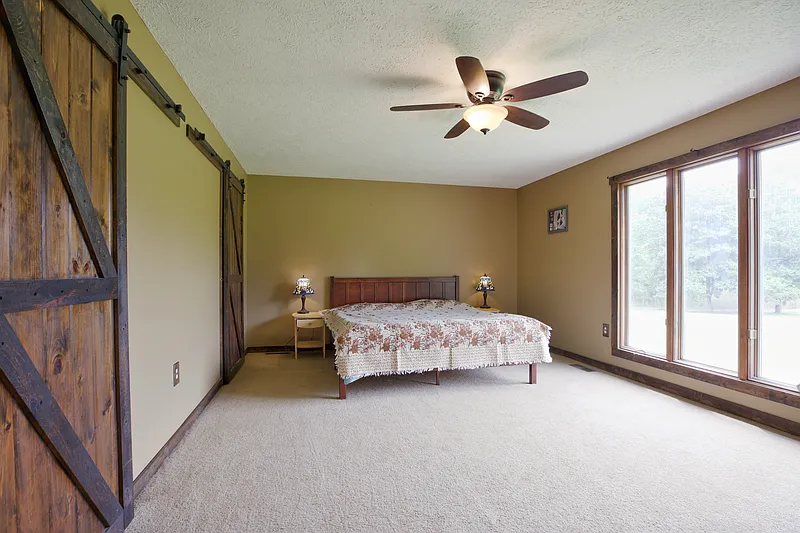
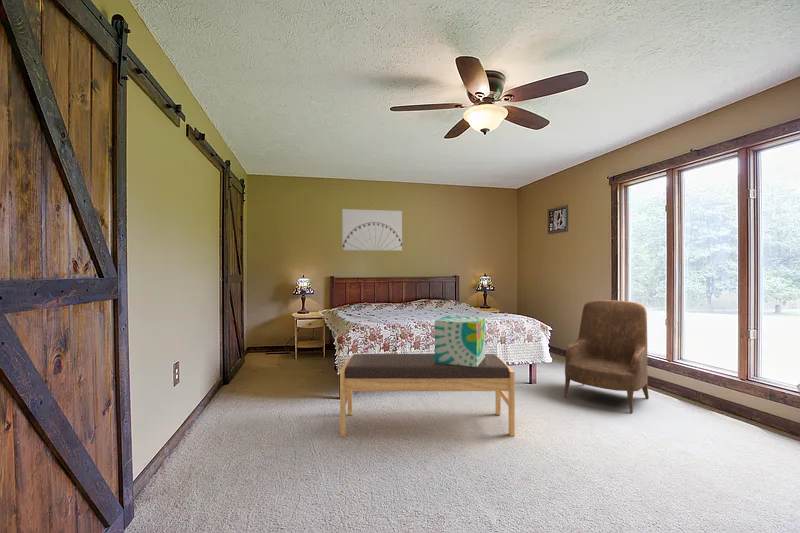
+ armchair [563,299,650,414]
+ bench [339,353,516,437]
+ wall art [341,208,403,252]
+ decorative box [434,315,486,367]
